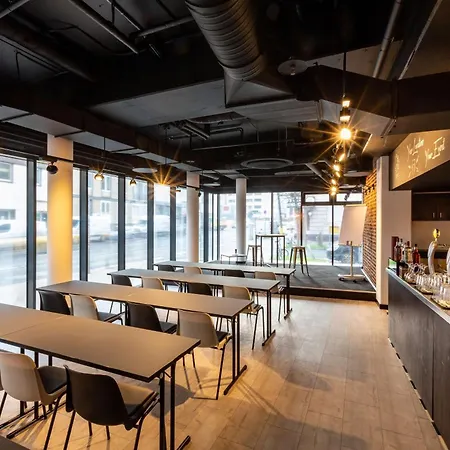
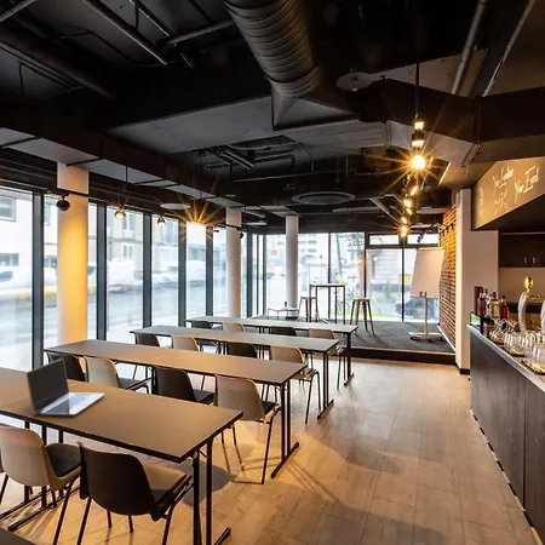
+ laptop [24,357,105,417]
